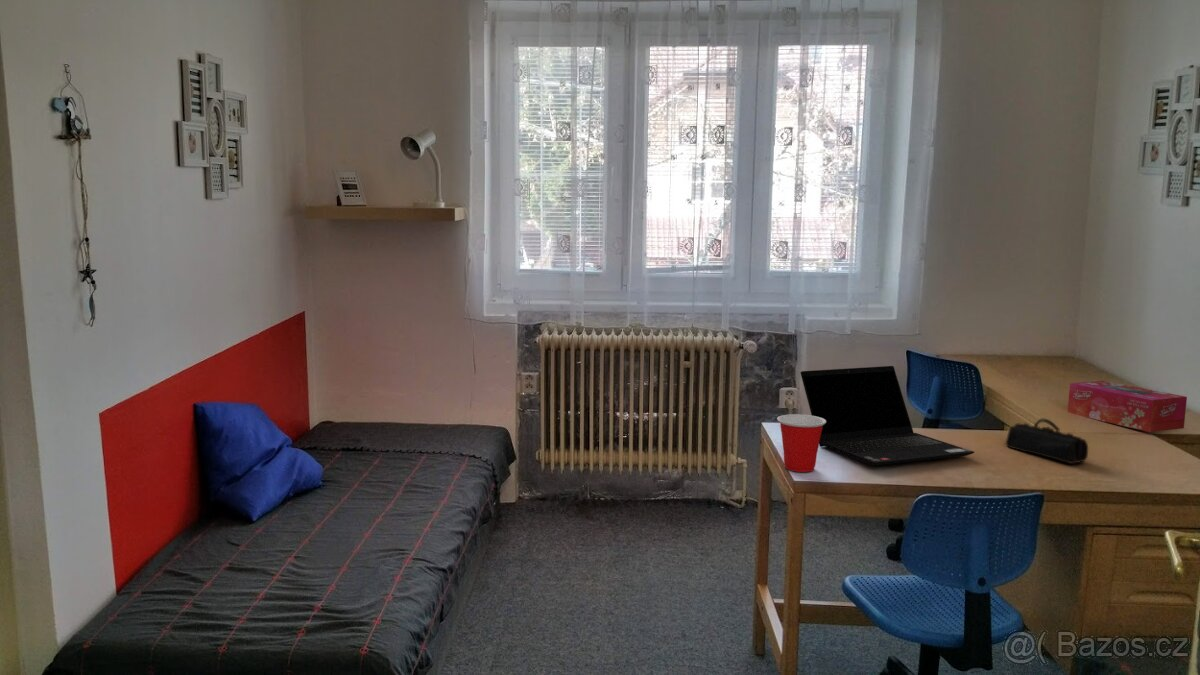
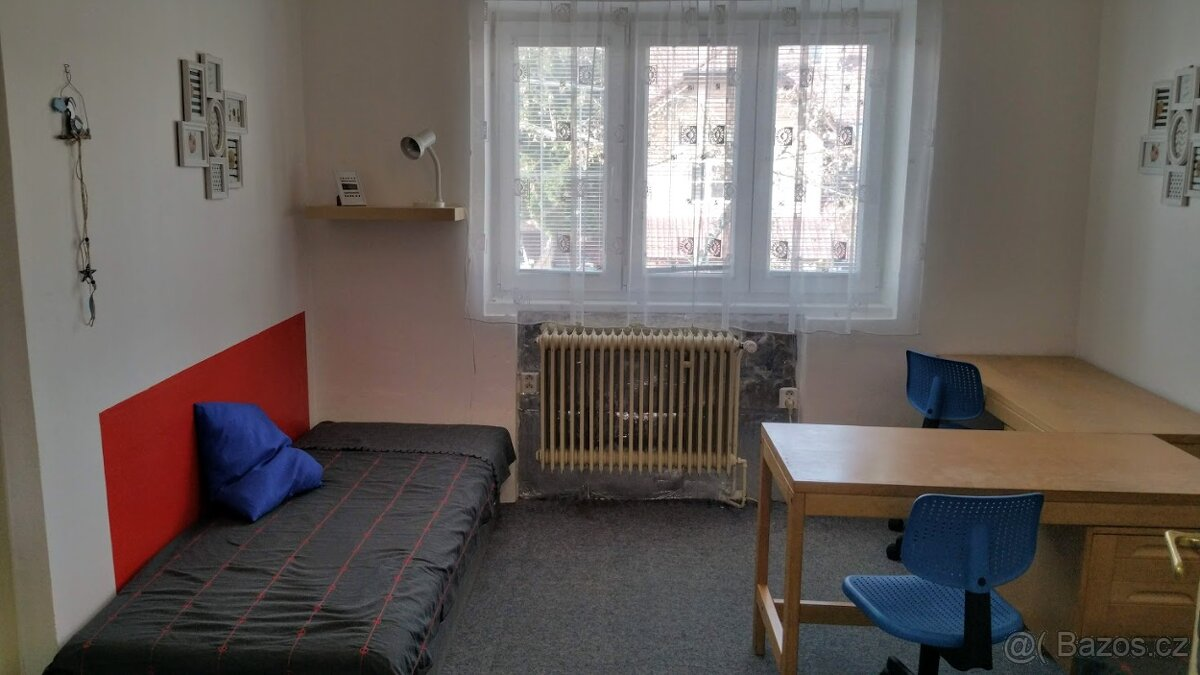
- pencil case [1004,418,1089,465]
- tissue box [1067,380,1188,433]
- cup [776,413,826,473]
- laptop computer [800,365,975,467]
